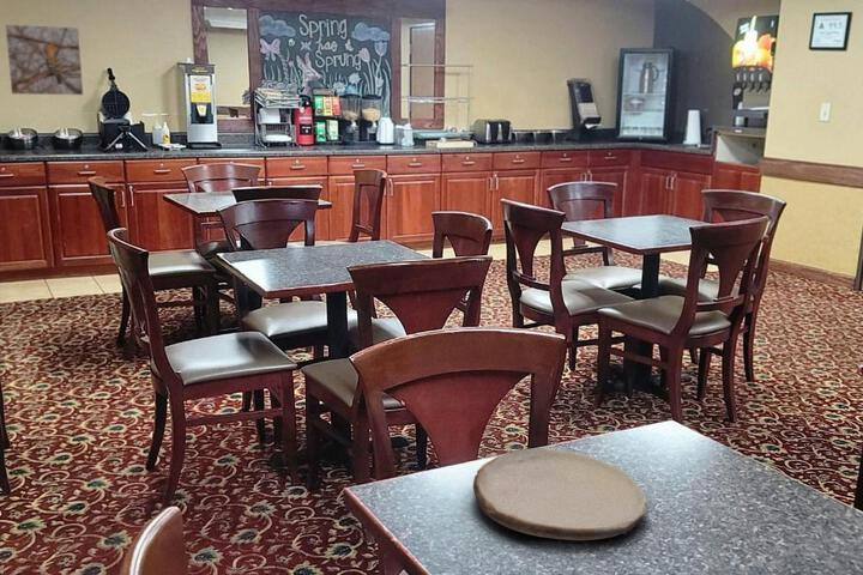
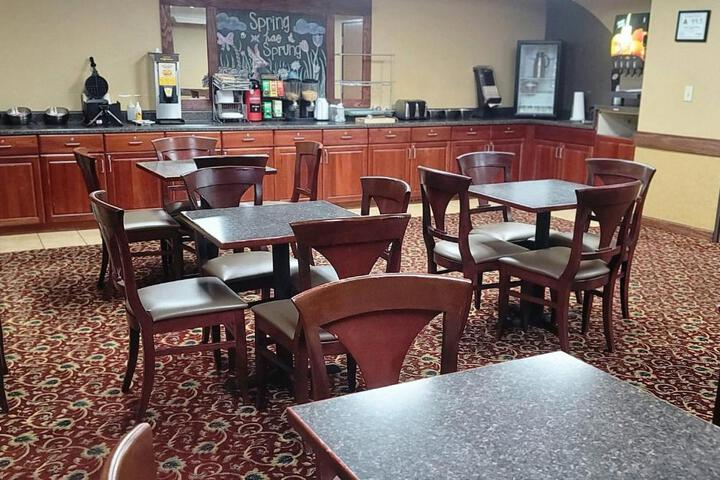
- plate [472,447,650,541]
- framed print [4,23,84,96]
